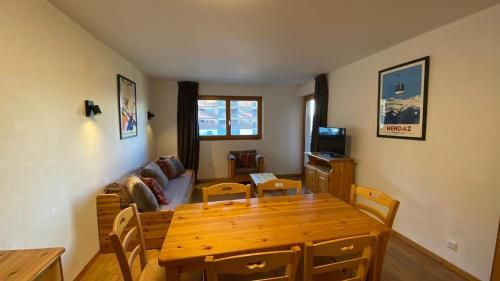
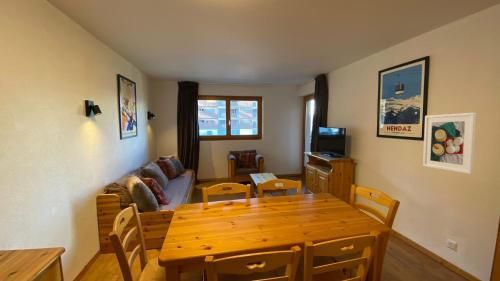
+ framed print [422,112,477,175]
